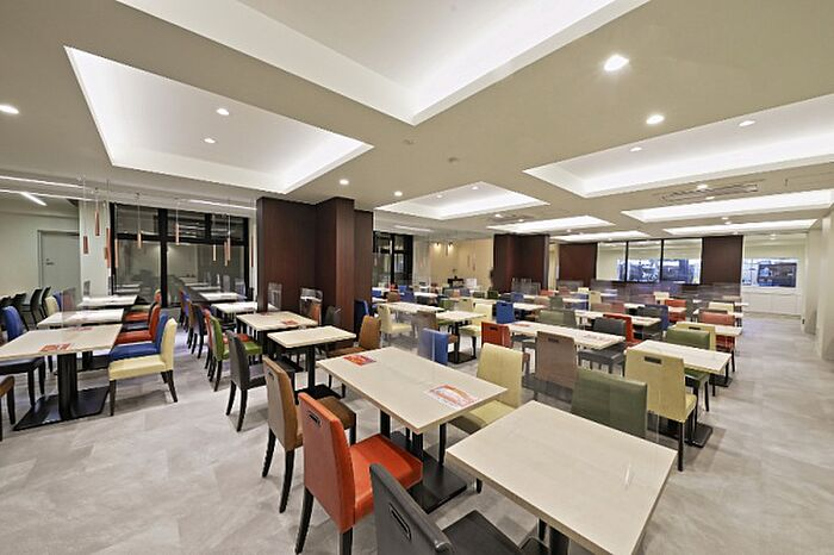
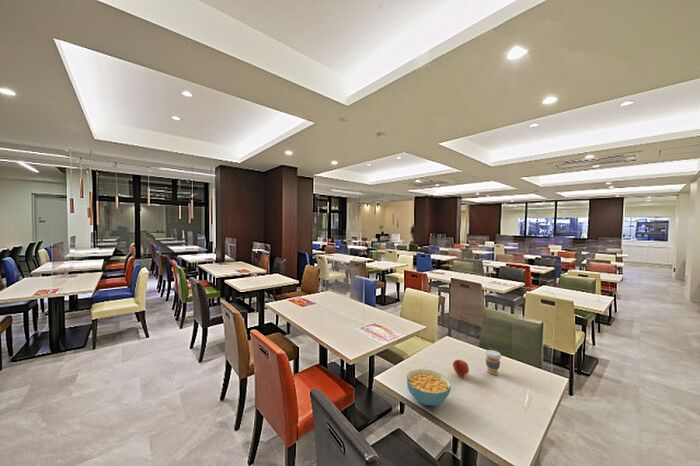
+ fruit [452,359,470,377]
+ coffee cup [484,349,502,376]
+ cereal bowl [405,368,452,407]
